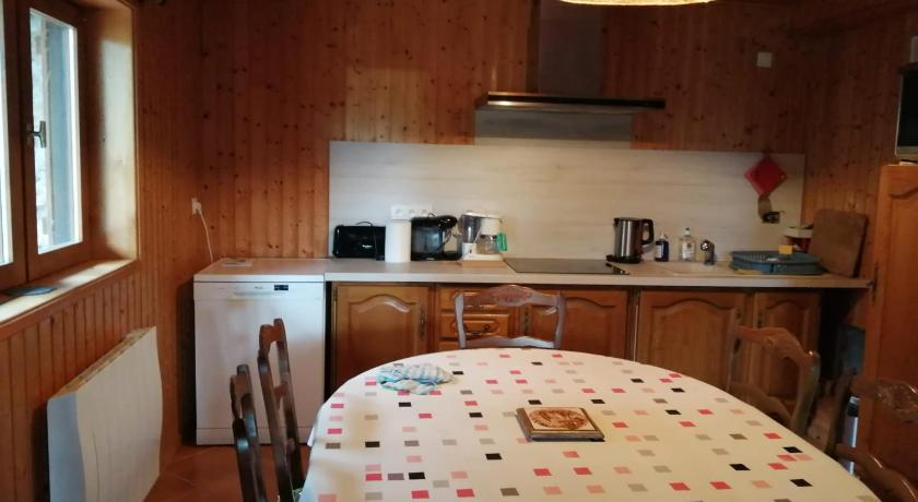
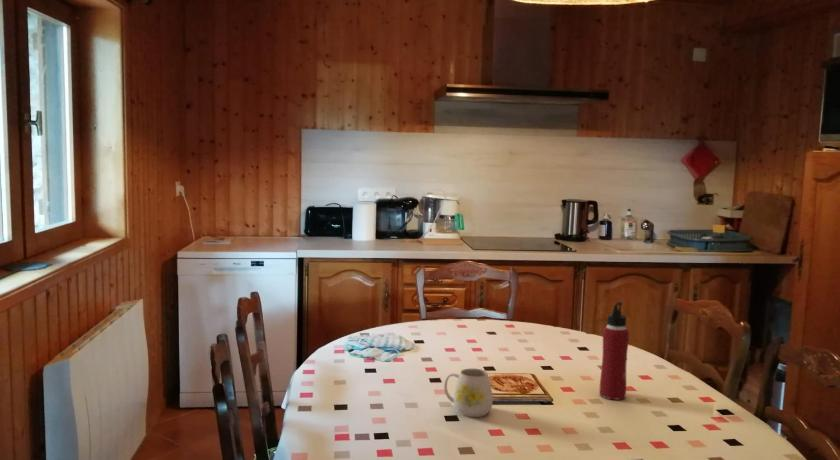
+ water bottle [599,301,630,401]
+ mug [443,368,494,418]
